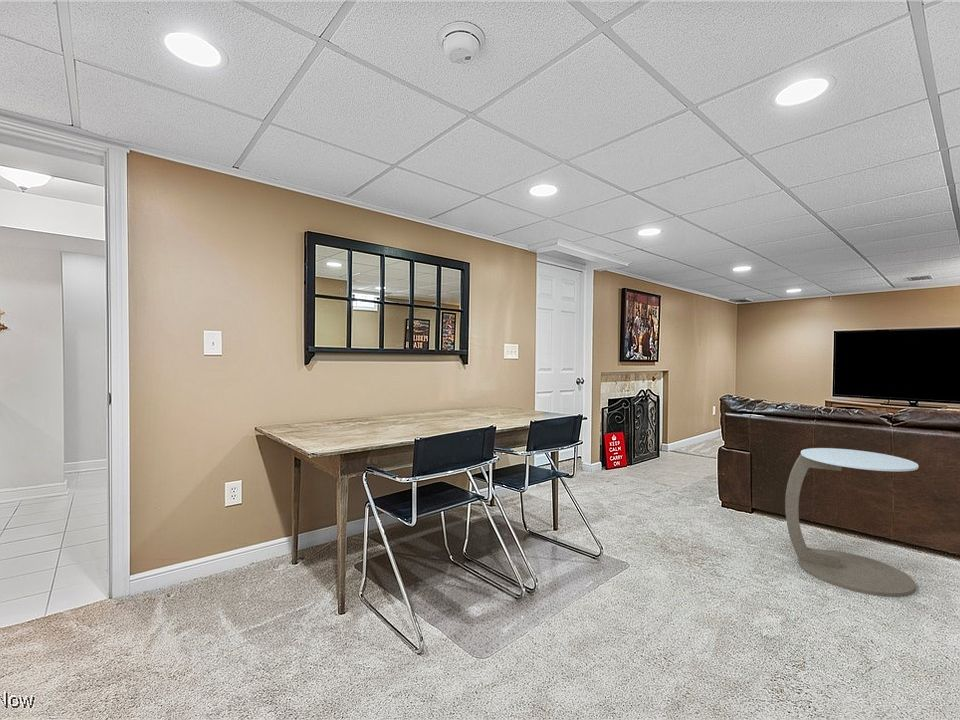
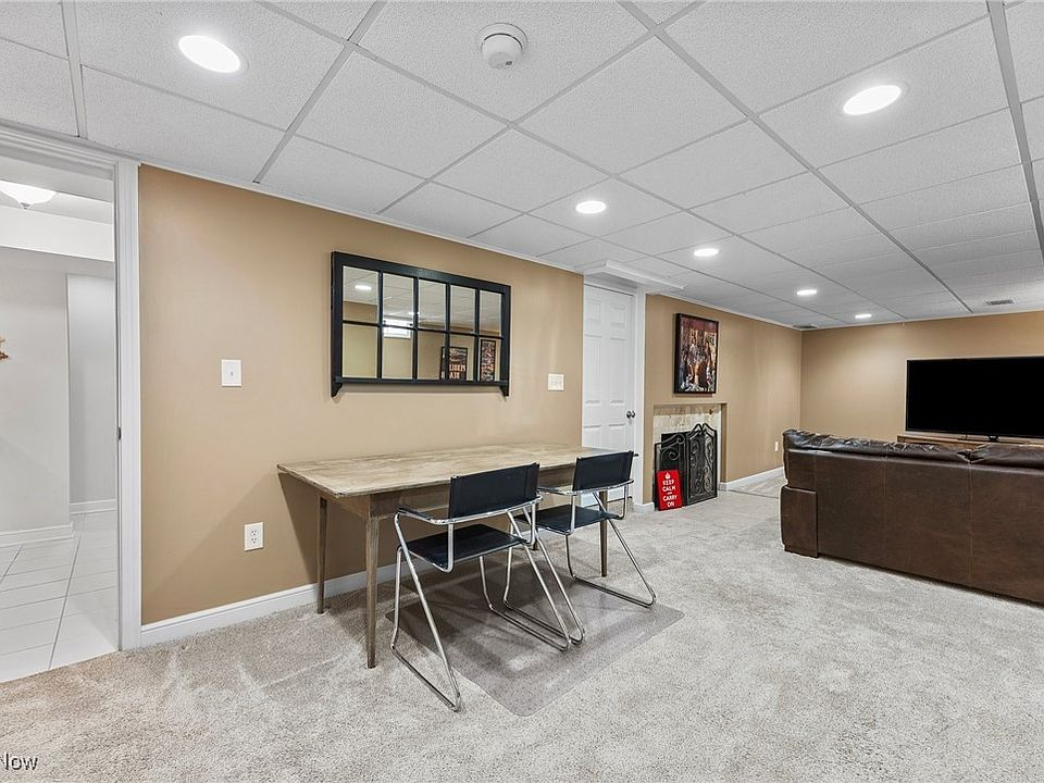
- side table [784,447,920,598]
